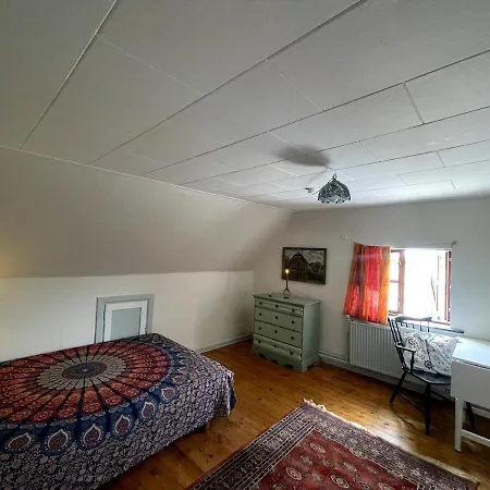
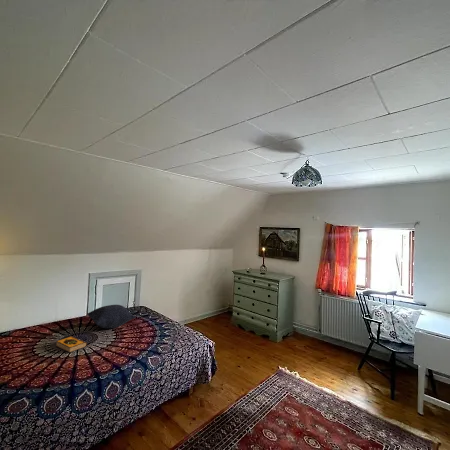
+ hardback book [55,335,88,353]
+ pillow [86,304,136,329]
